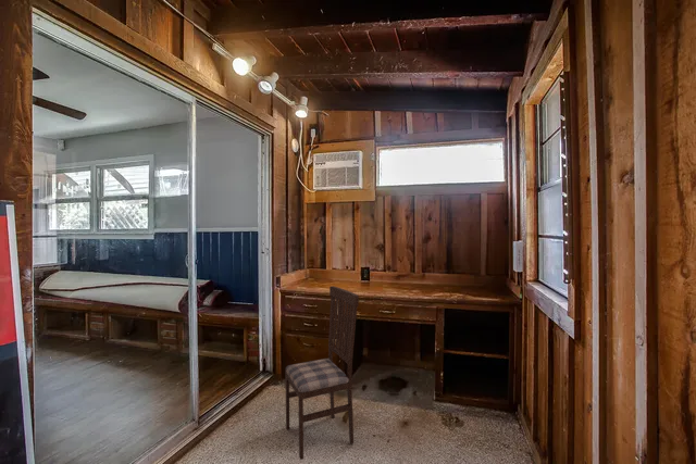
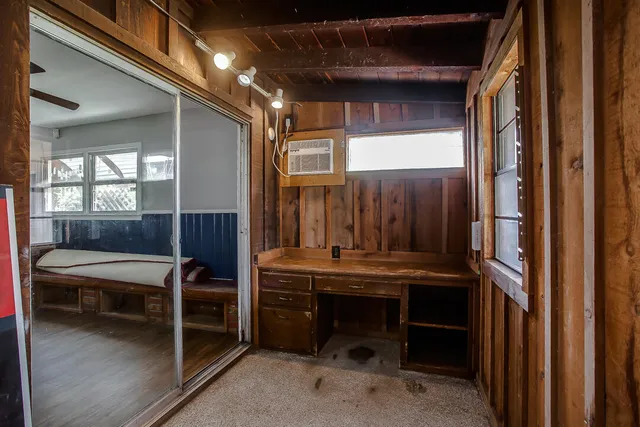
- dining chair [284,285,360,461]
